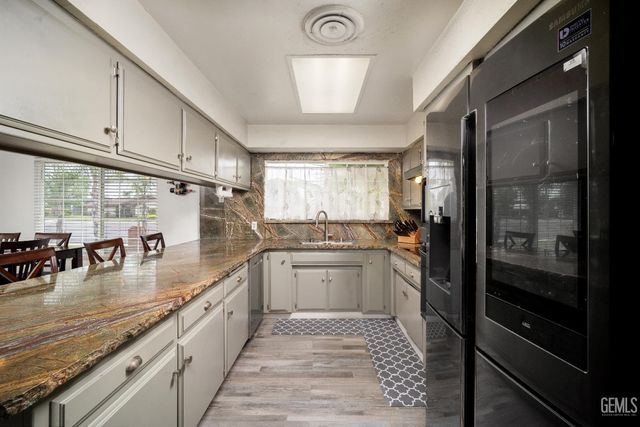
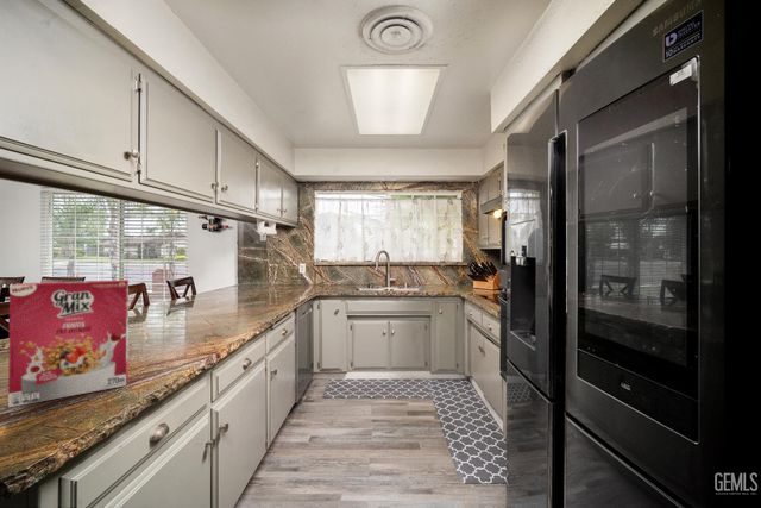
+ cereal box [7,278,130,408]
